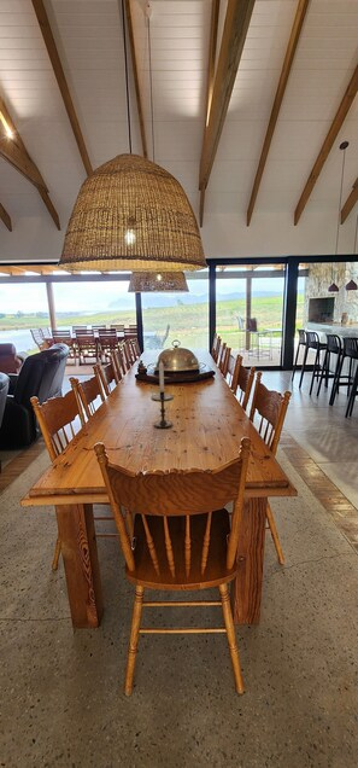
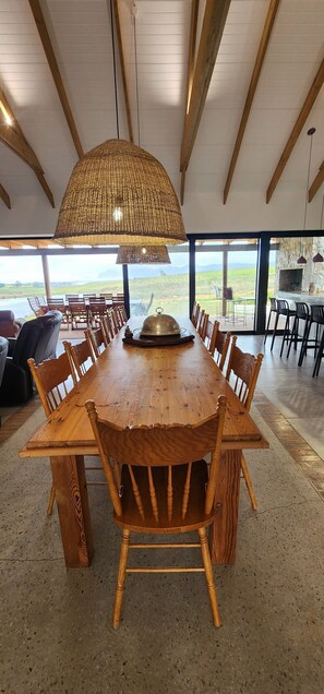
- candlestick [149,354,175,430]
